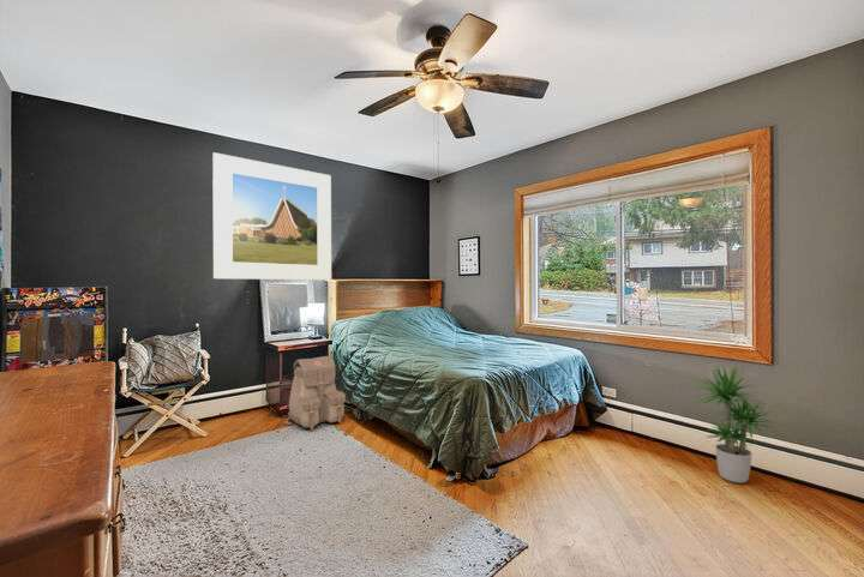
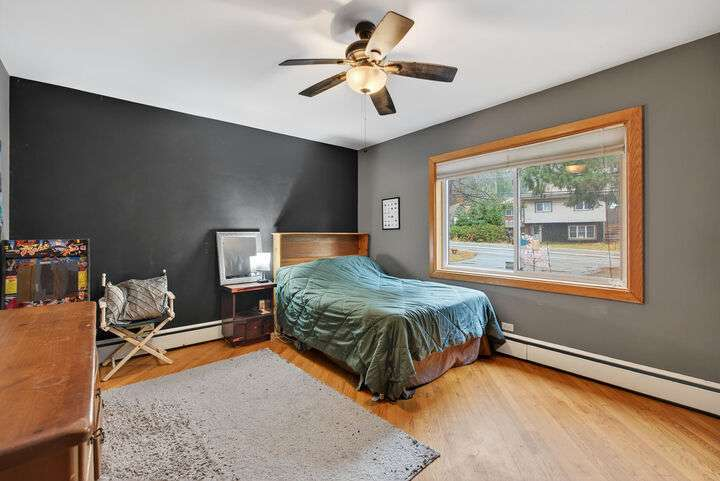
- backpack [283,355,347,431]
- potted plant [690,362,780,485]
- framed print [211,151,332,281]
